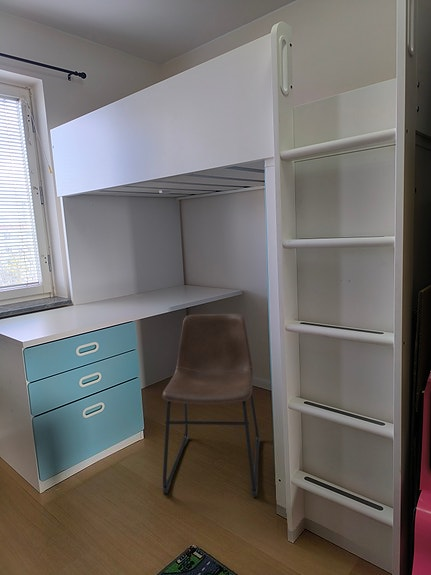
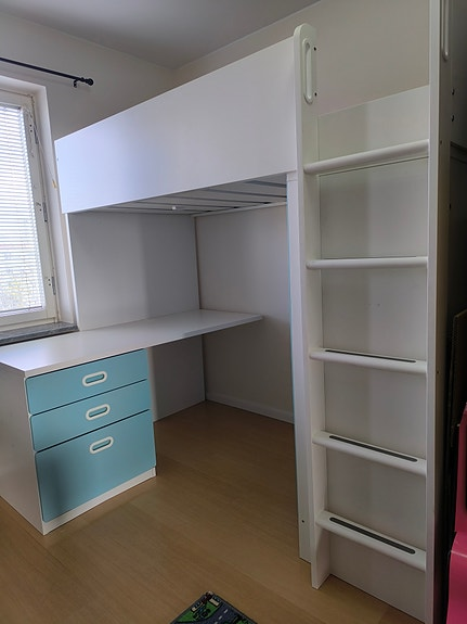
- chair [161,313,261,498]
